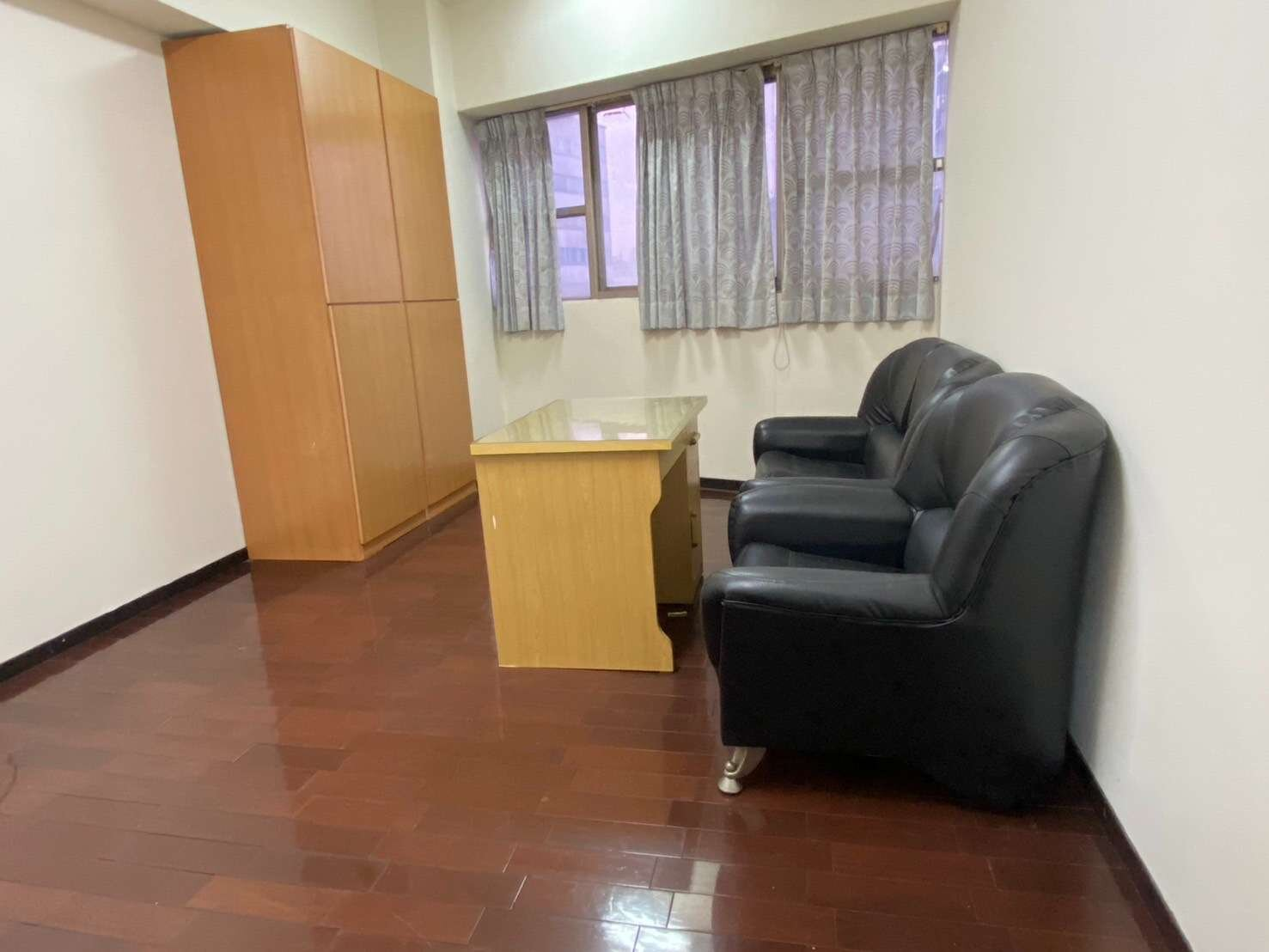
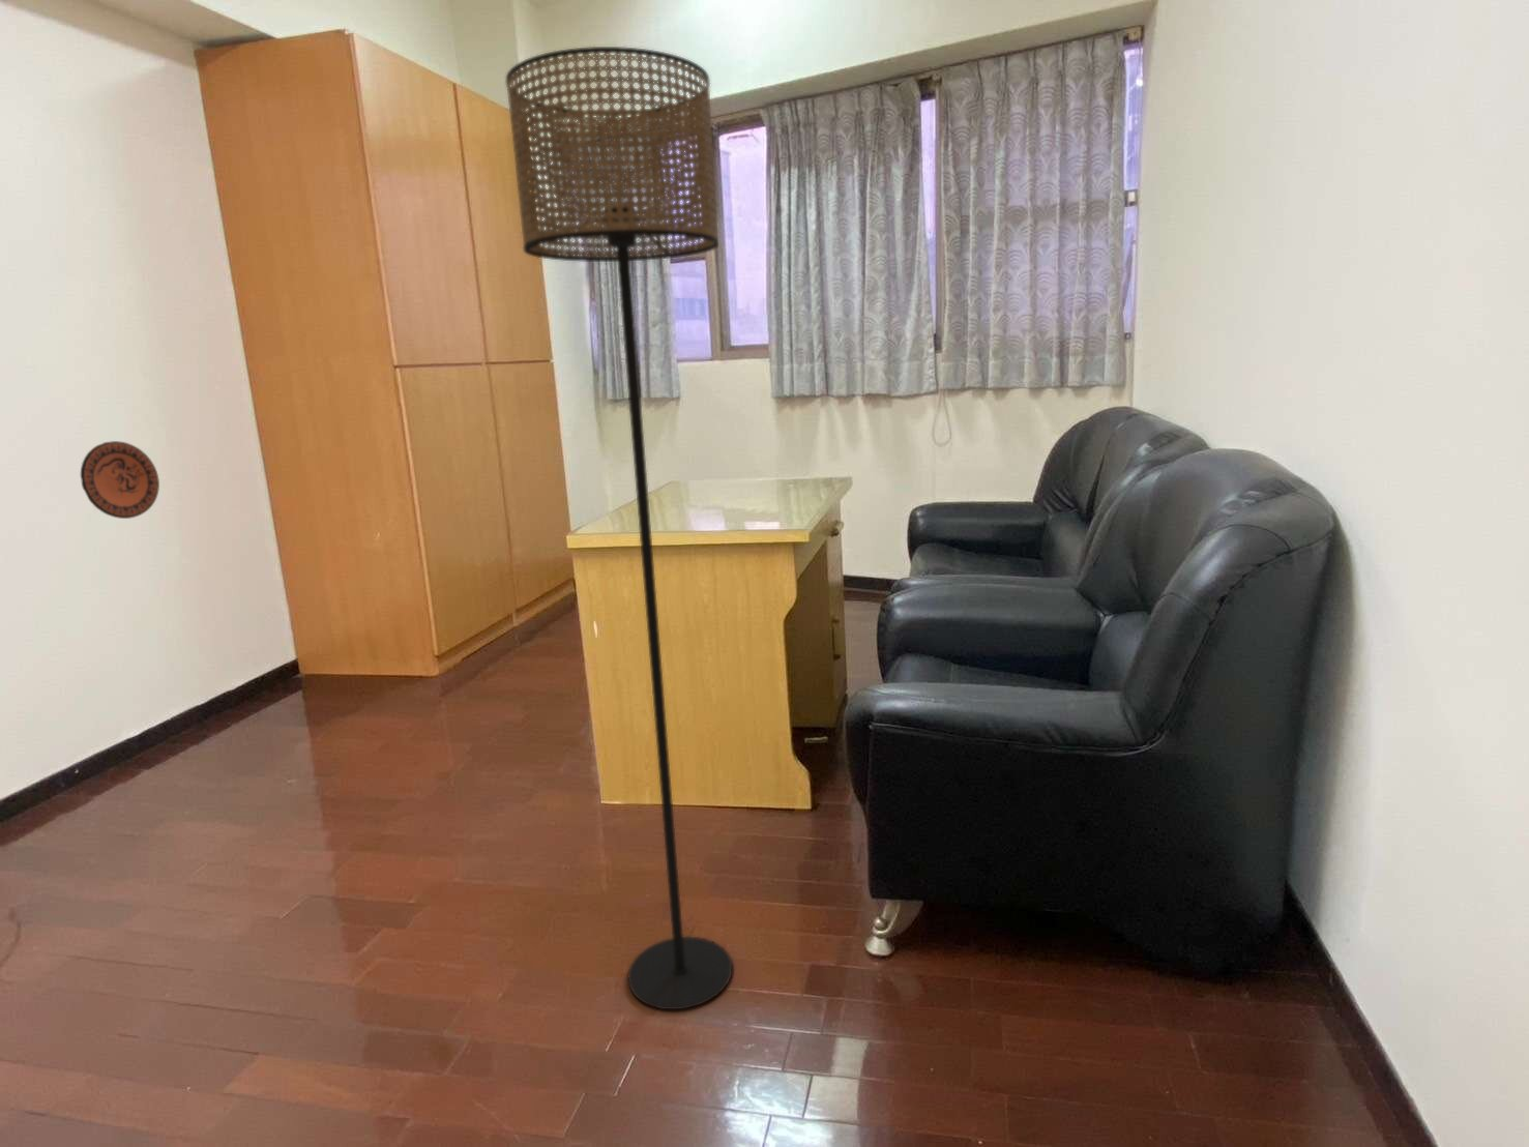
+ decorative plate [80,440,160,519]
+ floor lamp [505,46,733,1011]
